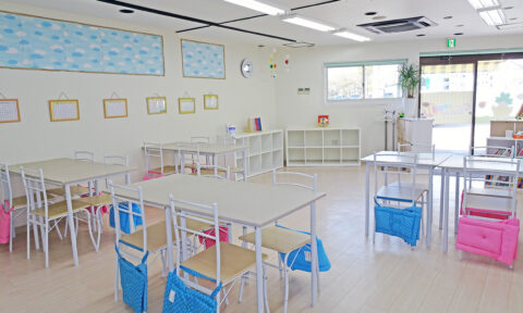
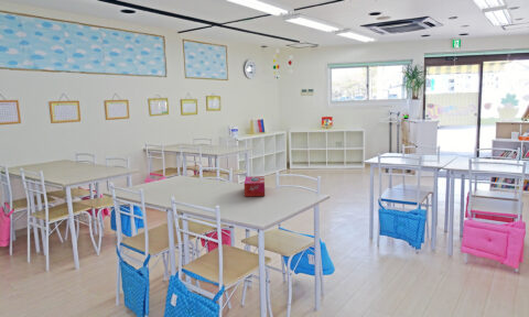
+ tissue box [244,175,266,197]
